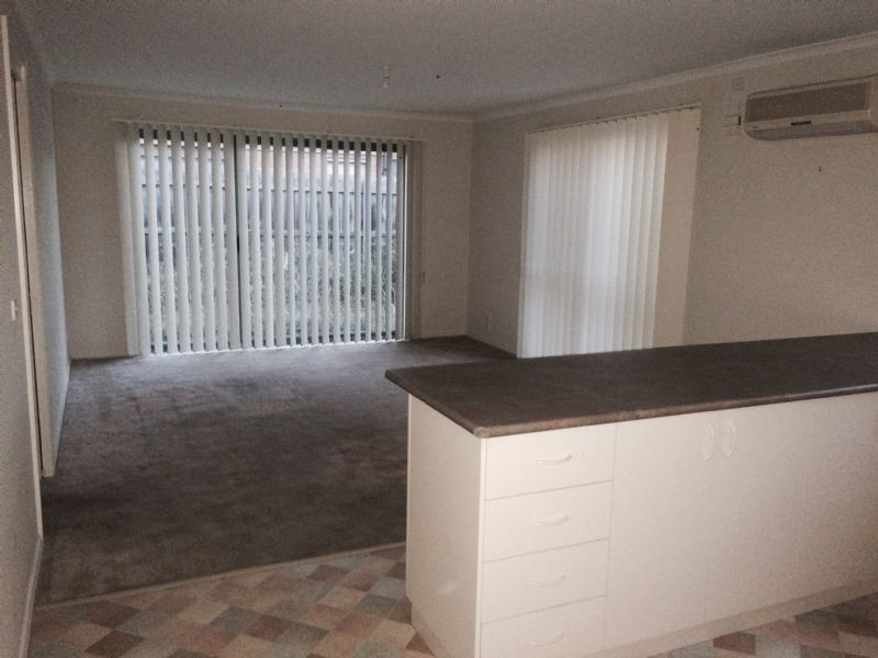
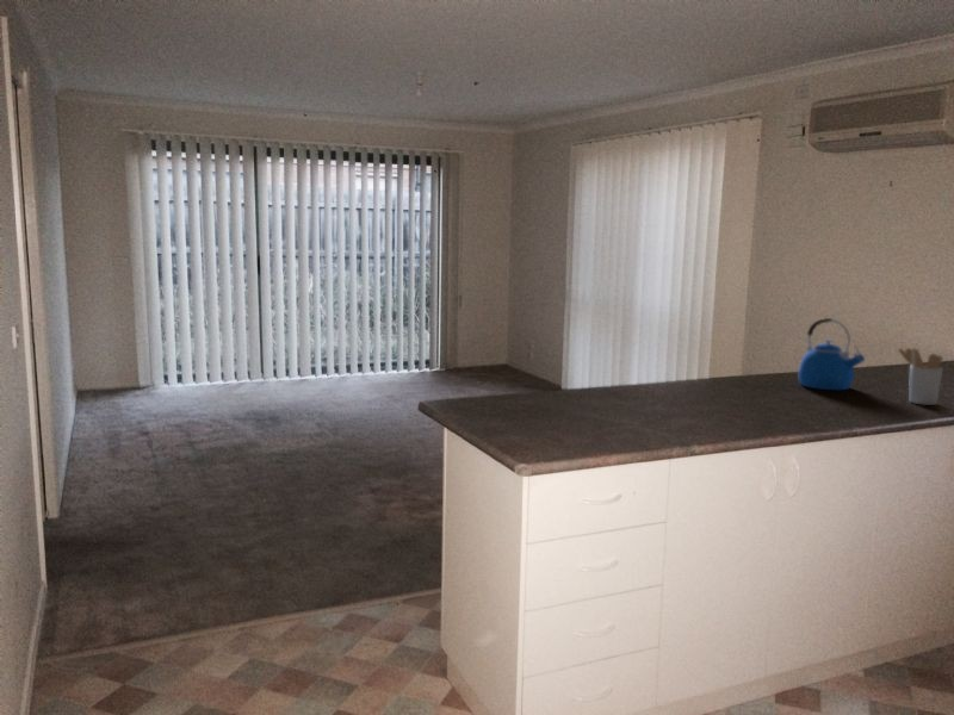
+ kettle [798,317,866,391]
+ utensil holder [897,347,944,406]
